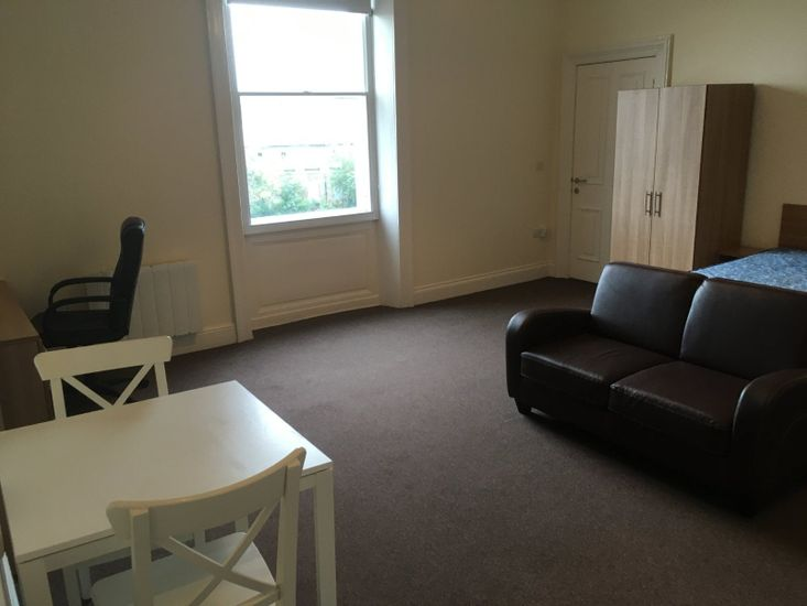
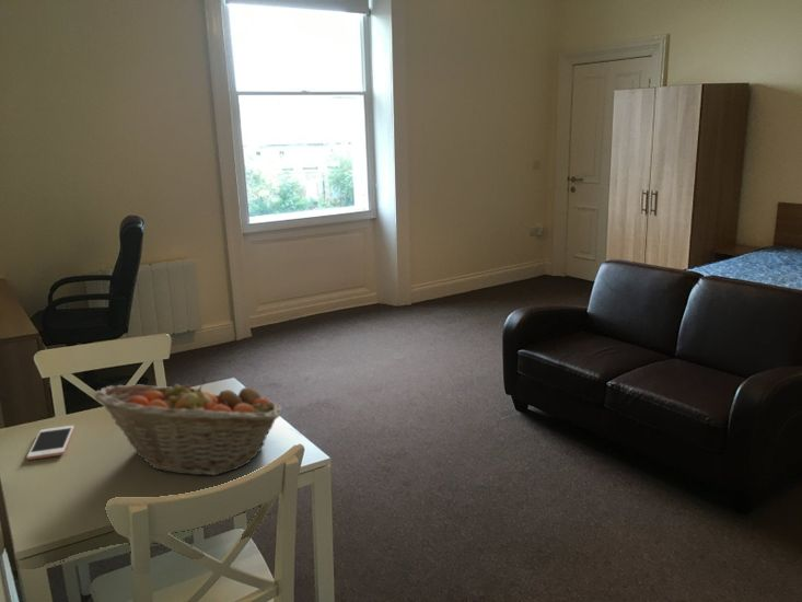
+ cell phone [25,425,75,461]
+ fruit basket [92,378,283,476]
